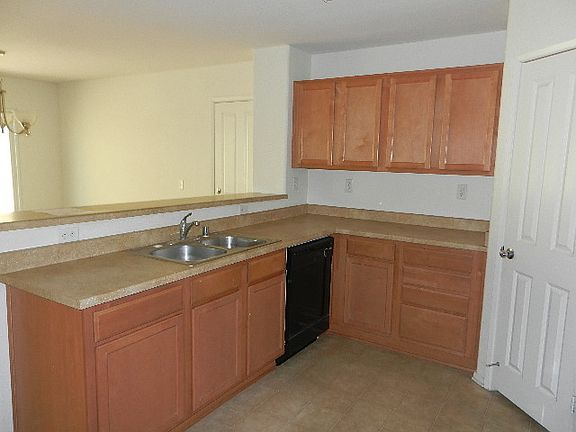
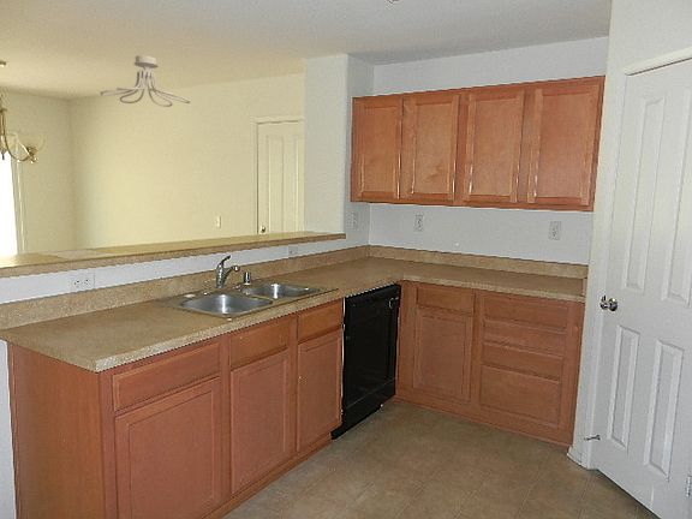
+ ceiling light fixture [100,54,191,108]
